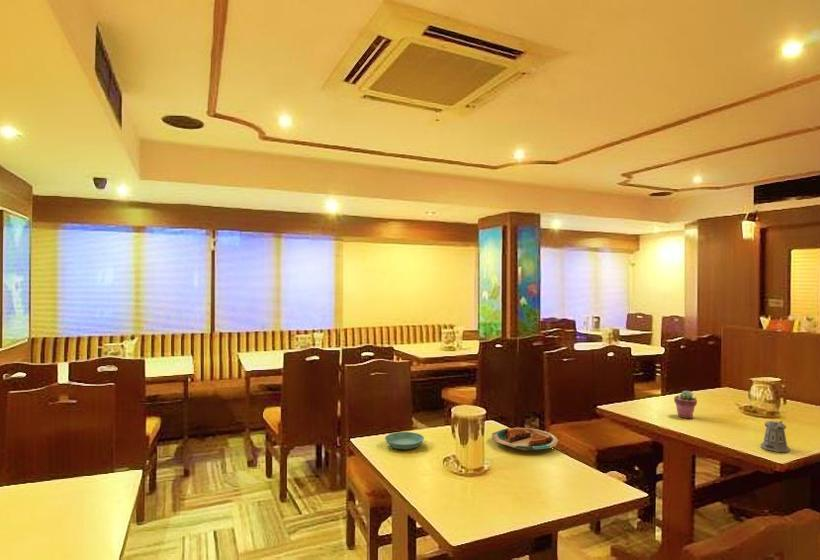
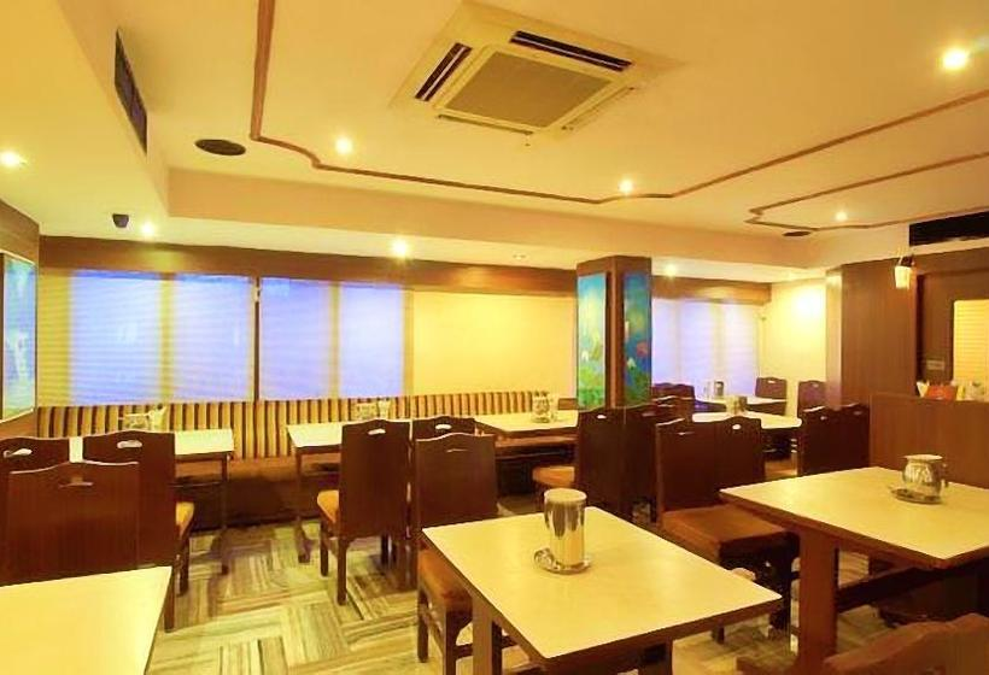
- saucer [384,431,425,450]
- pepper shaker [760,420,791,453]
- potted succulent [673,389,698,420]
- plate [491,427,559,451]
